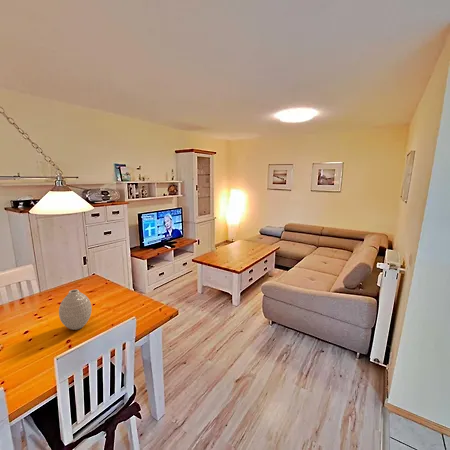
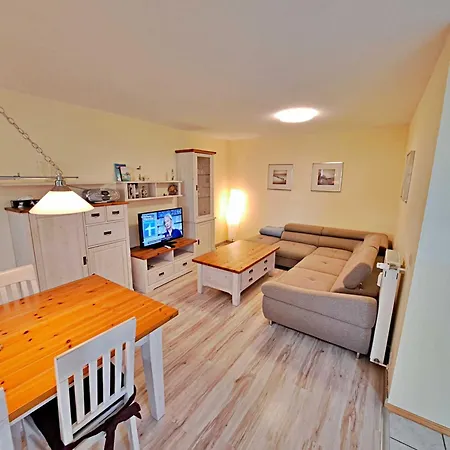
- vase [58,288,93,331]
